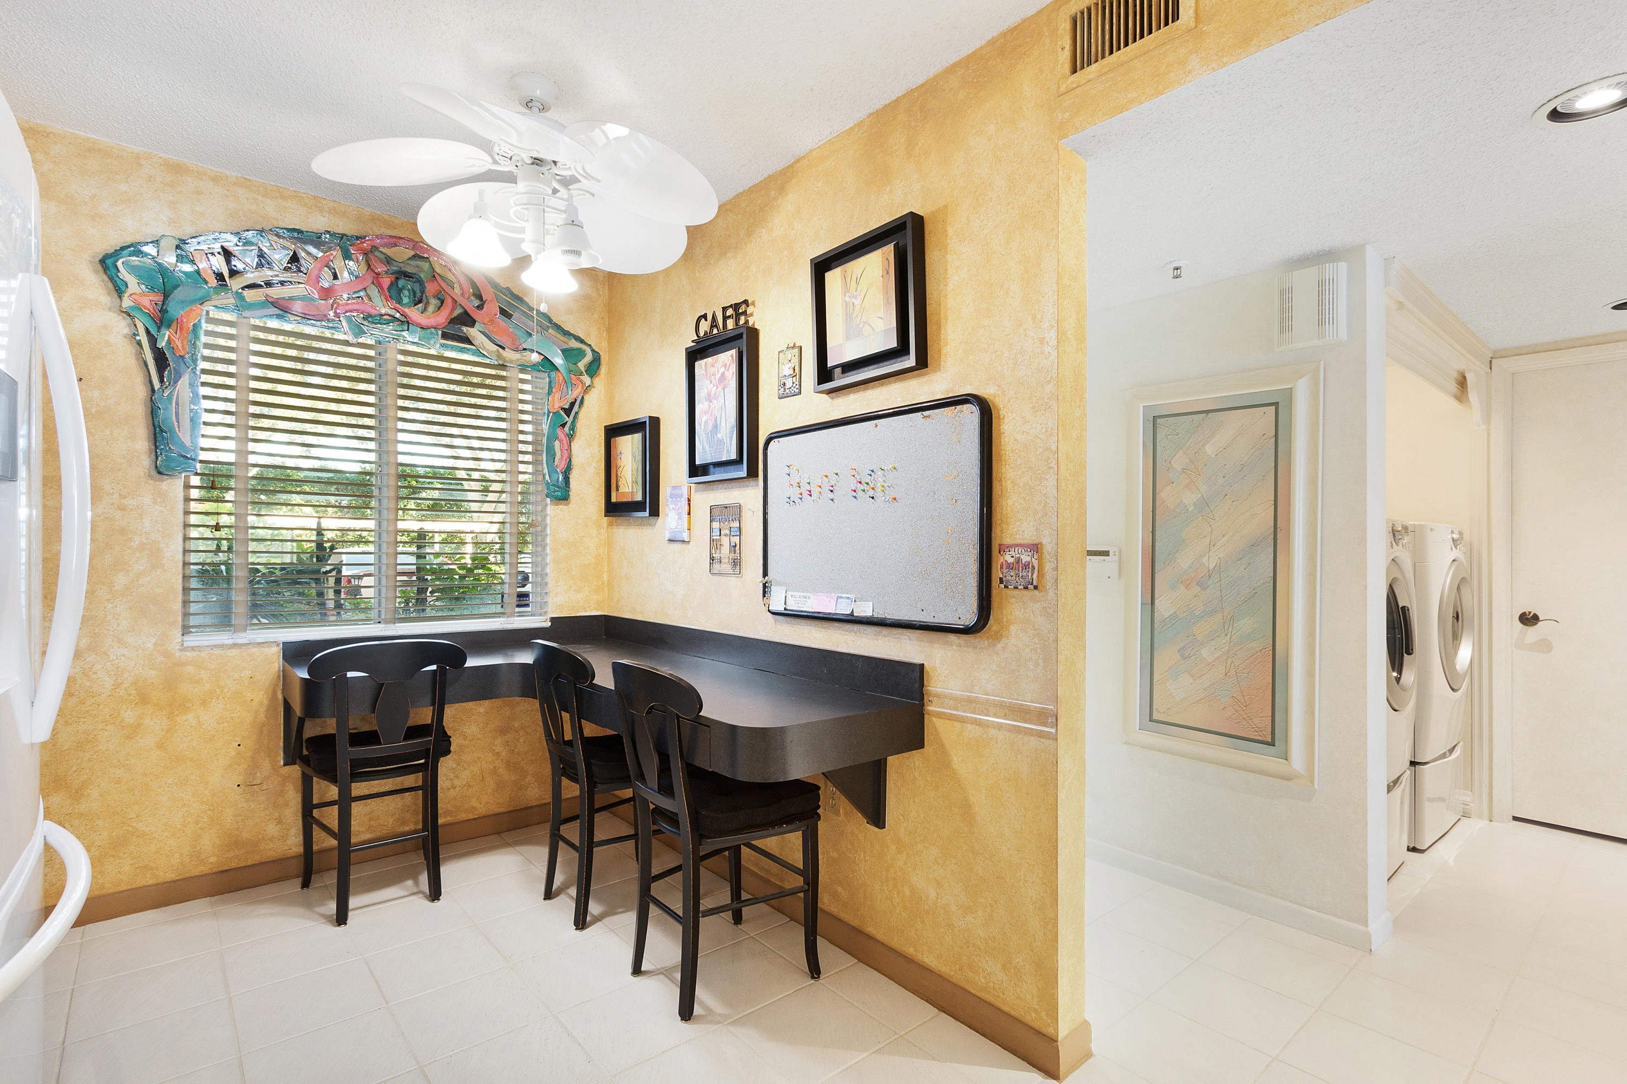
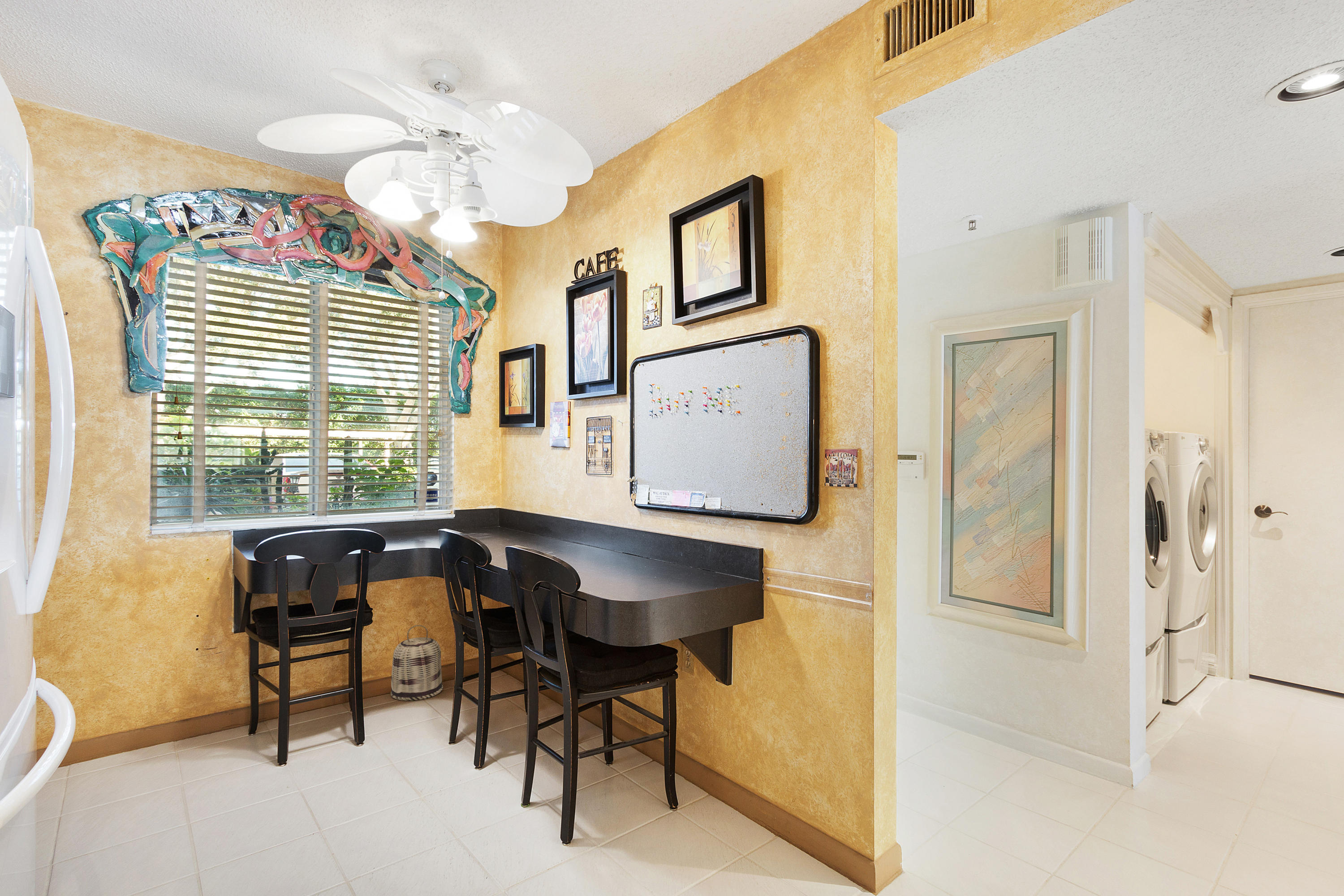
+ basket [390,625,444,701]
